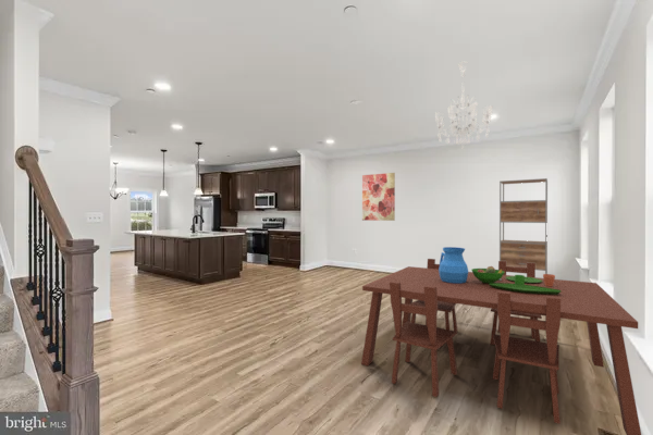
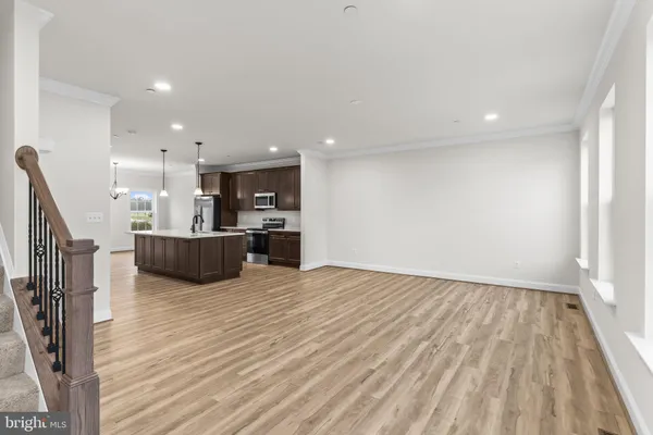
- chandelier [434,60,494,150]
- dining table [360,246,642,435]
- shelving unit [498,177,549,274]
- wall art [361,172,396,222]
